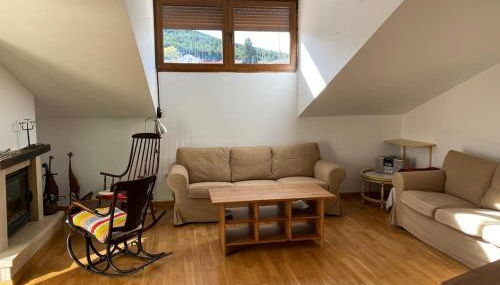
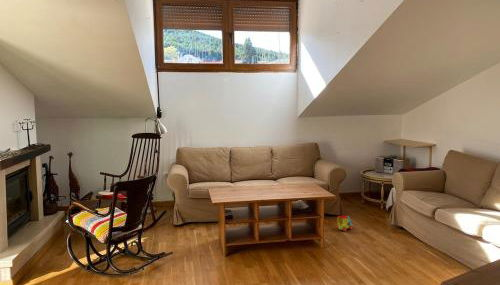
+ toy train [336,214,354,232]
